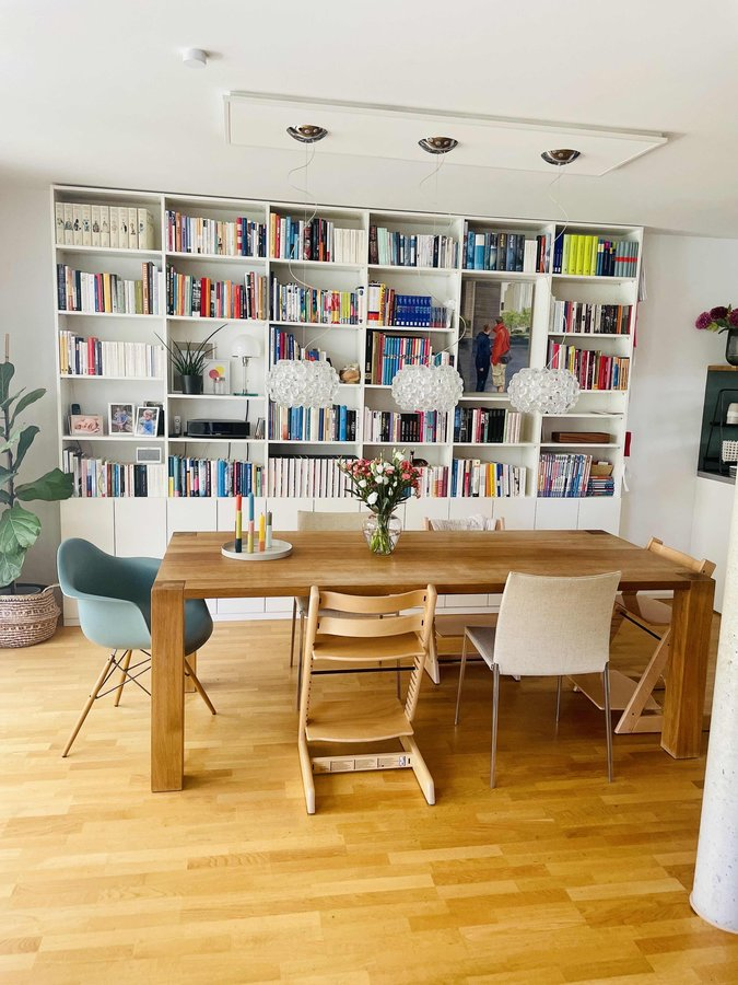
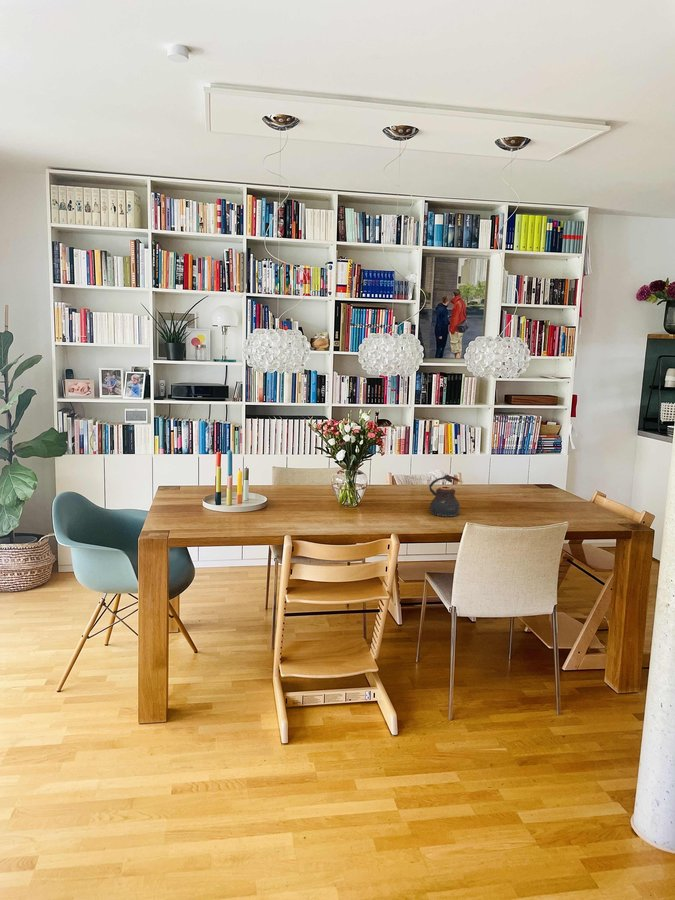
+ teapot [428,474,464,518]
